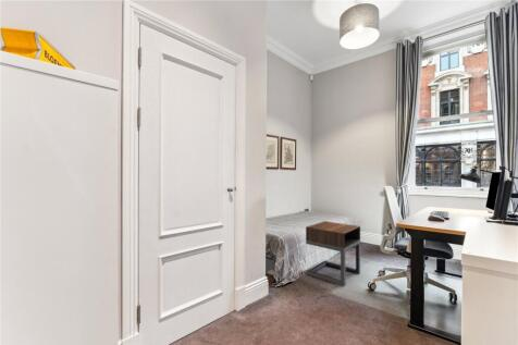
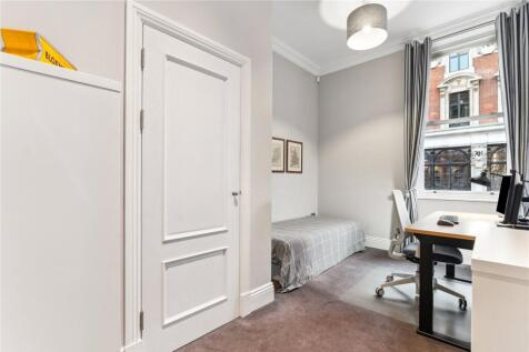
- nightstand [305,220,361,287]
